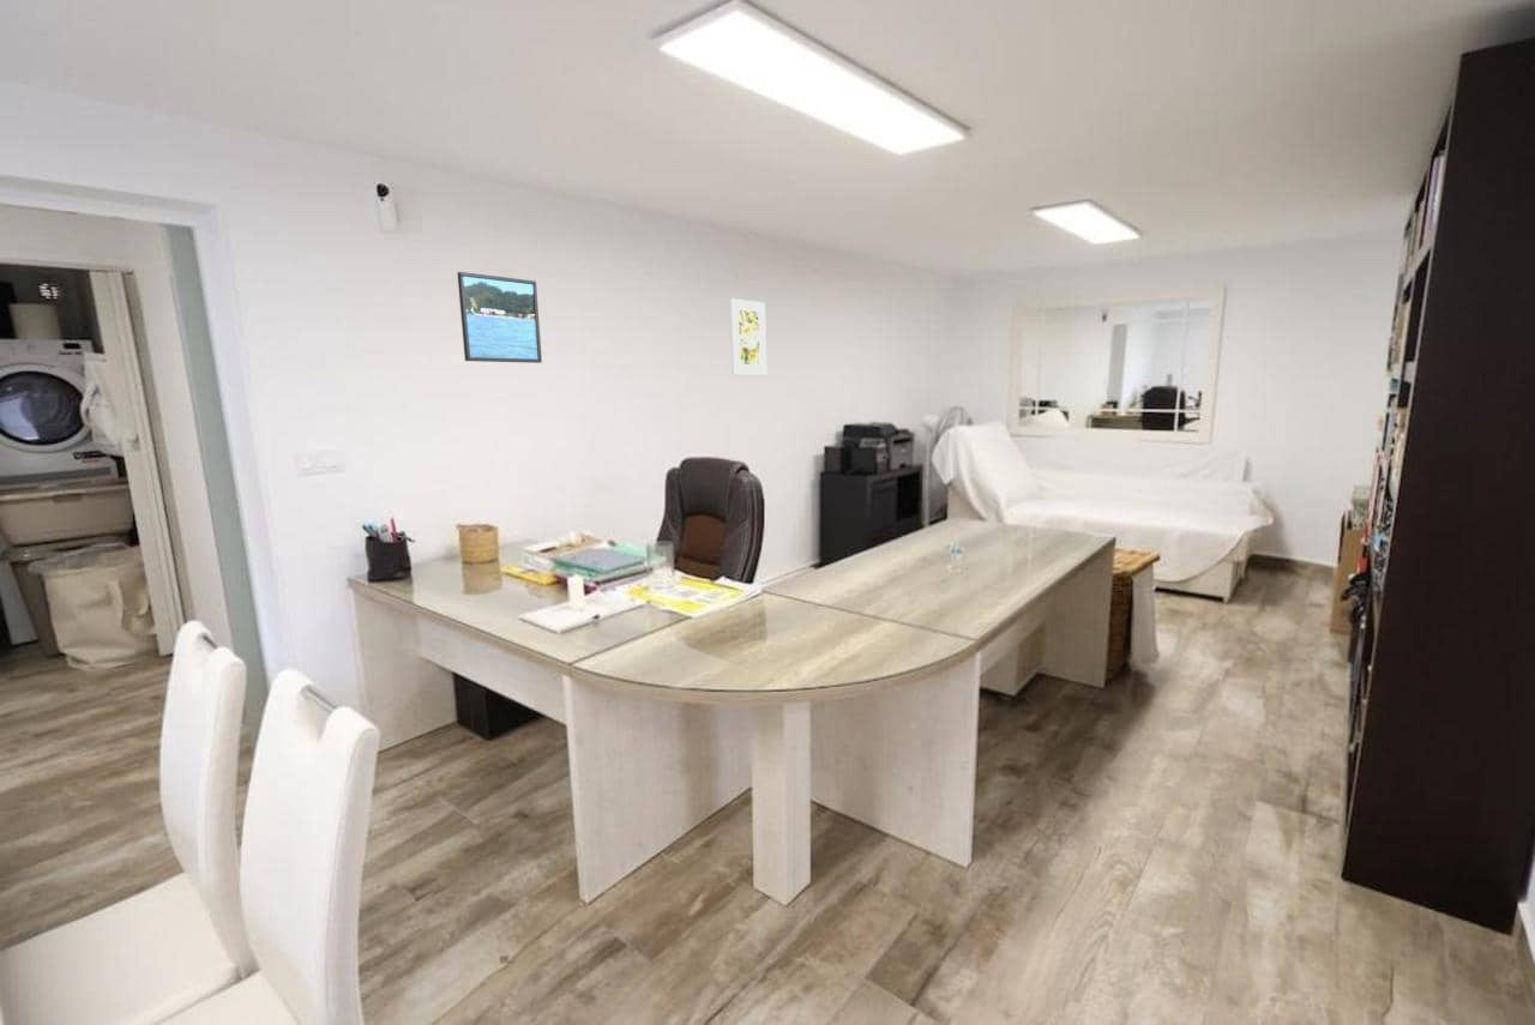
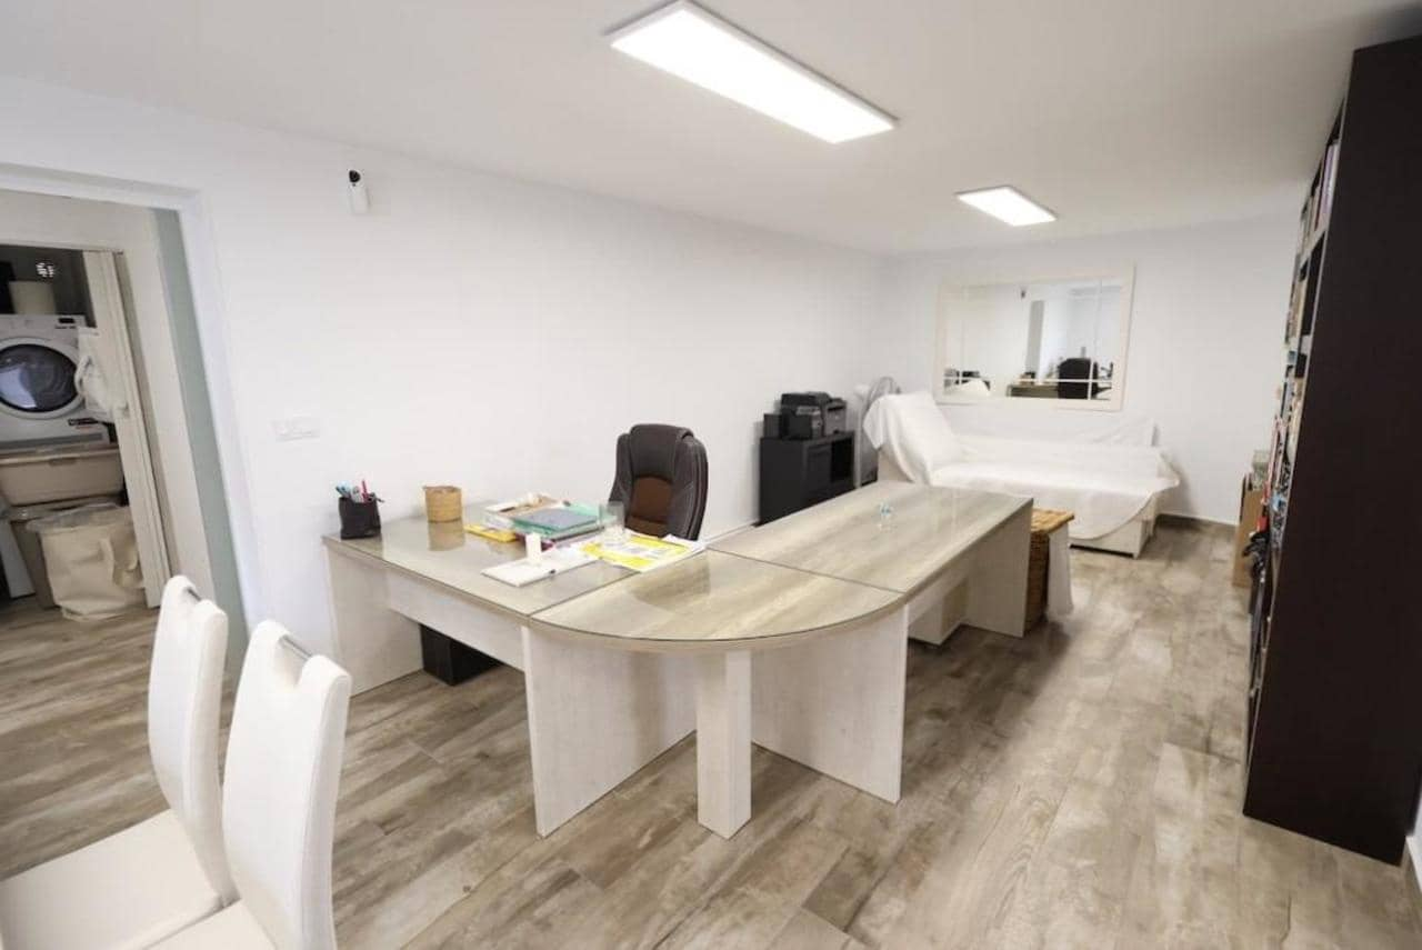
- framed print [456,271,543,364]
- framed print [728,297,768,376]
